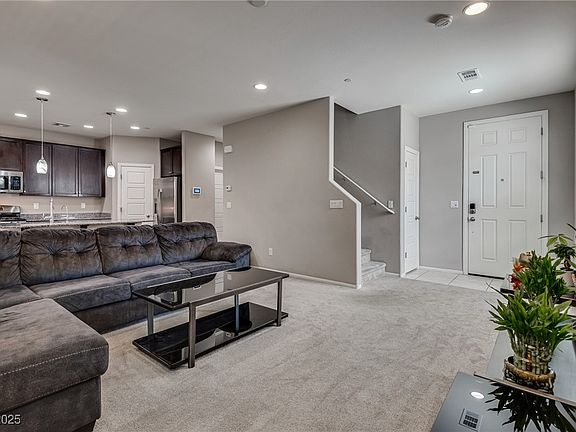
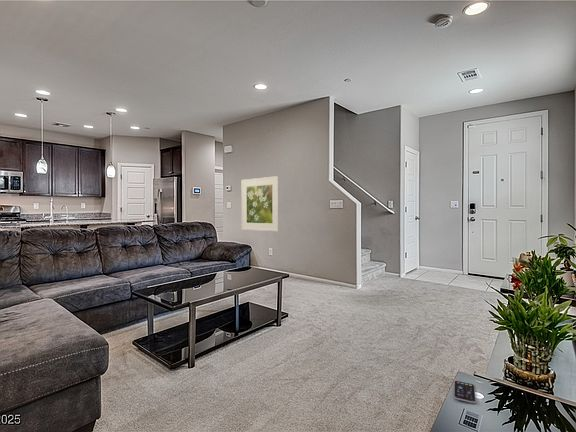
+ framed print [241,175,280,232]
+ smartphone [453,380,477,404]
